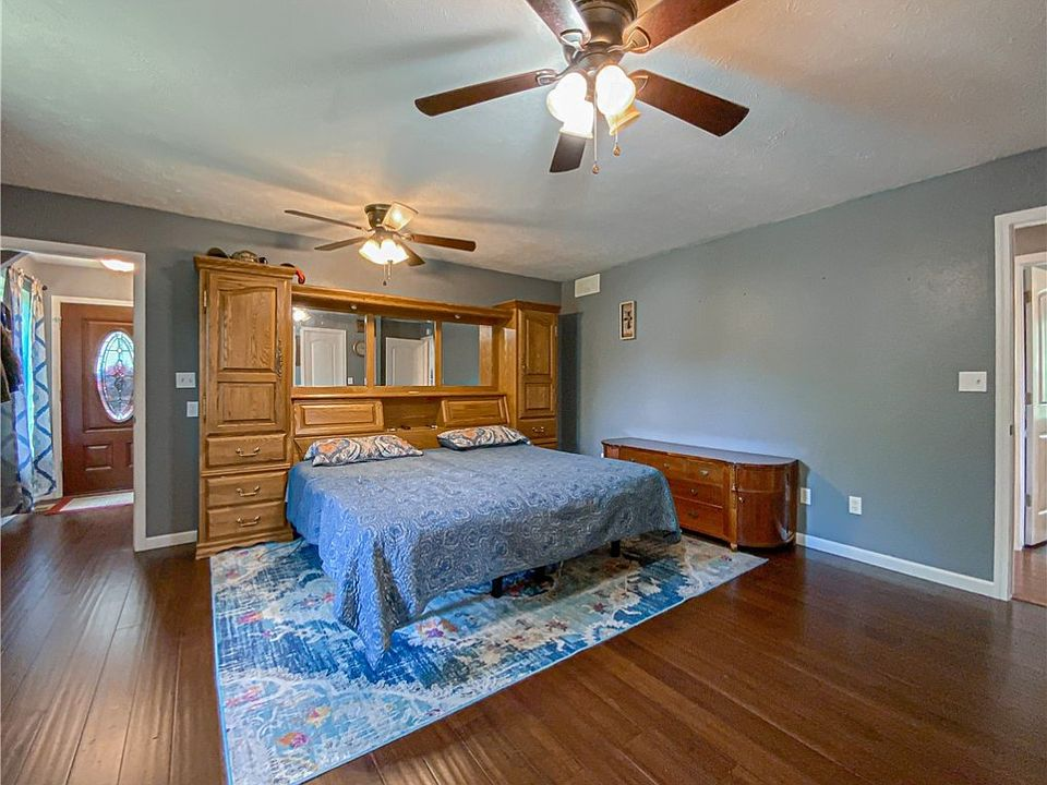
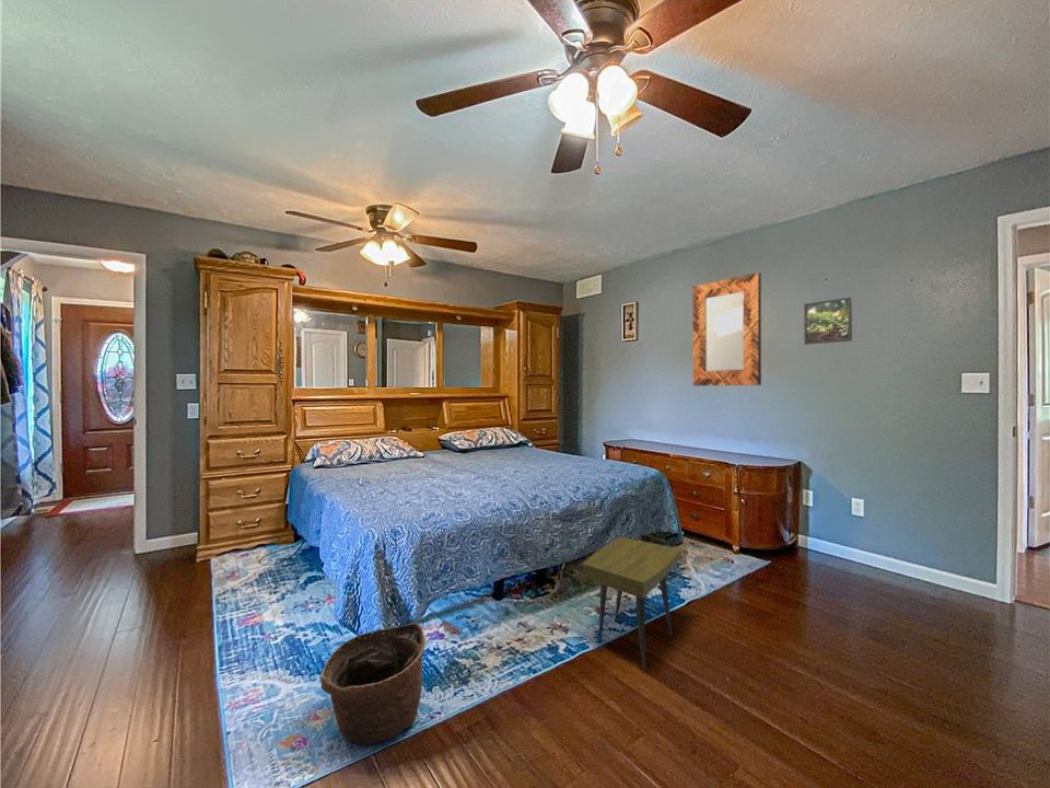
+ basket [319,622,427,744]
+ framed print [803,297,853,346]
+ home mirror [692,271,762,387]
+ side table [581,535,682,673]
